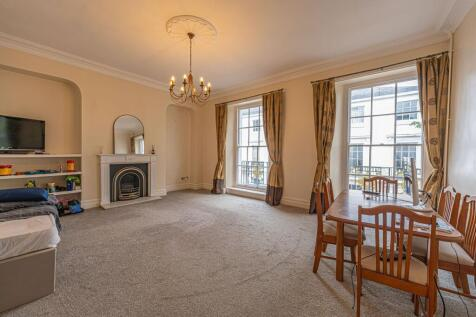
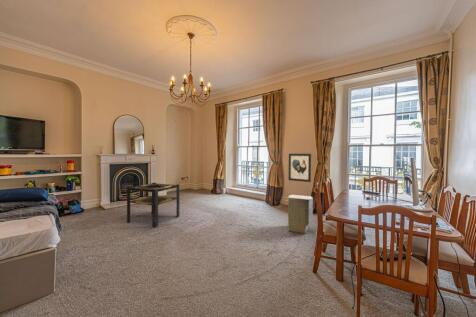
+ side table [126,182,180,228]
+ air purifier [286,194,314,234]
+ wall art [288,153,312,183]
